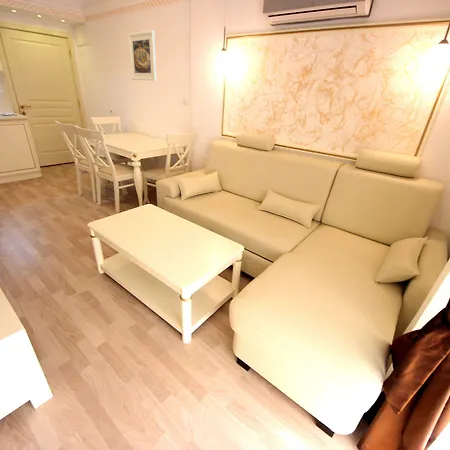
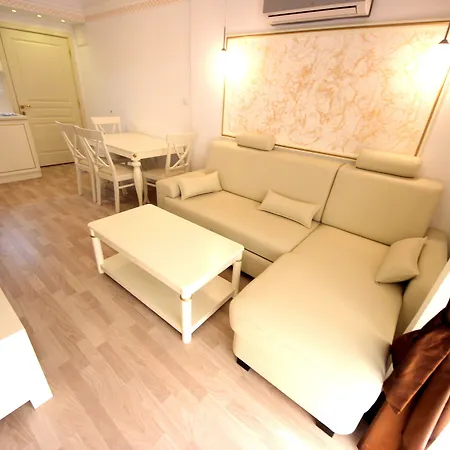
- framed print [127,29,157,81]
